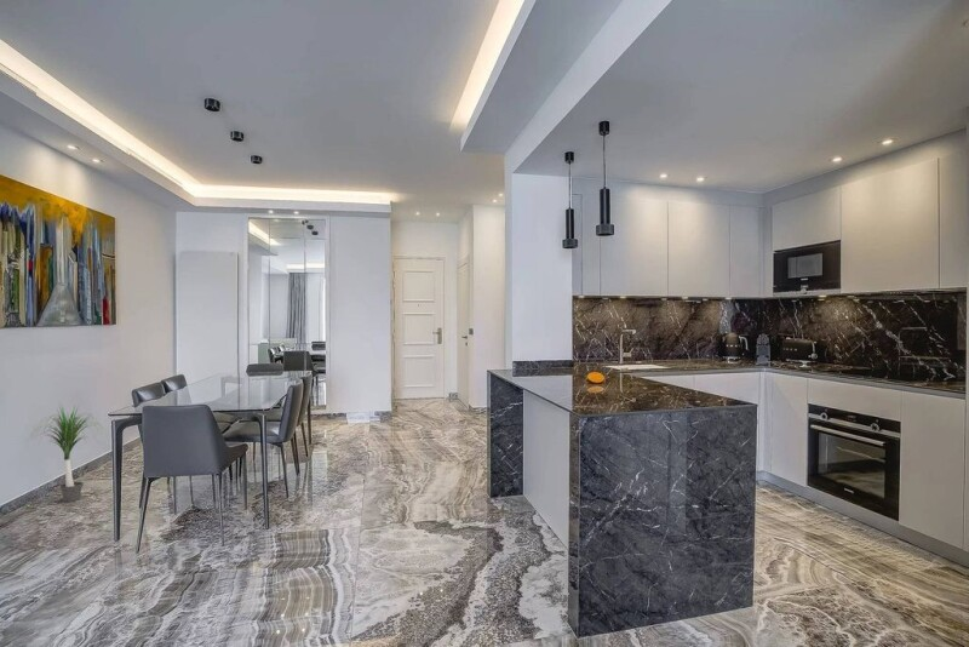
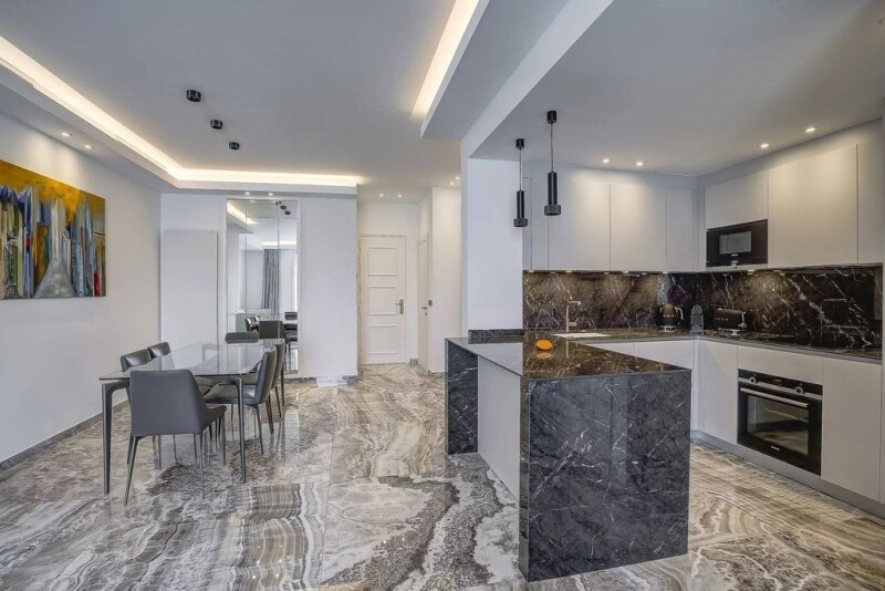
- potted plant [24,401,109,503]
